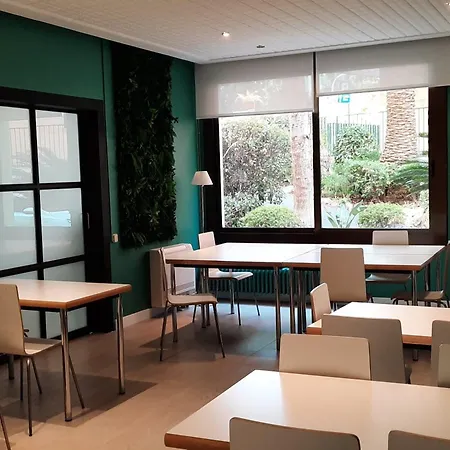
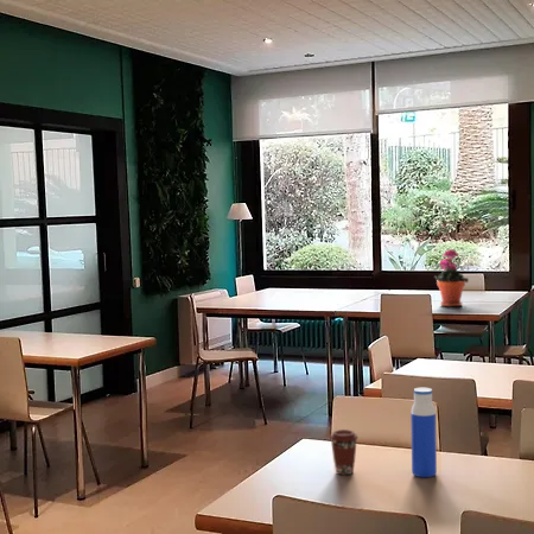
+ potted plant [433,248,470,307]
+ water bottle [409,387,438,478]
+ coffee cup [329,428,360,476]
